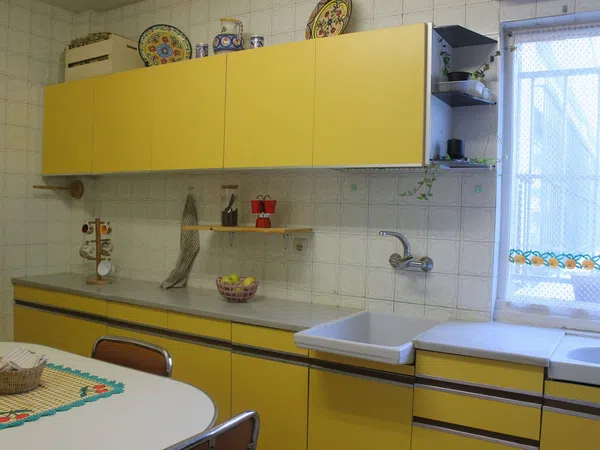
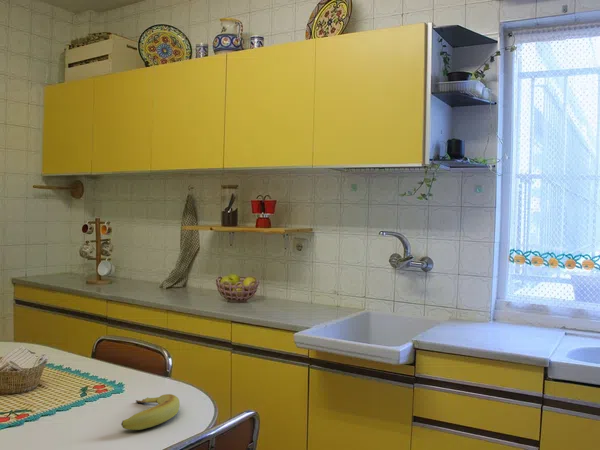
+ banana [120,393,181,431]
